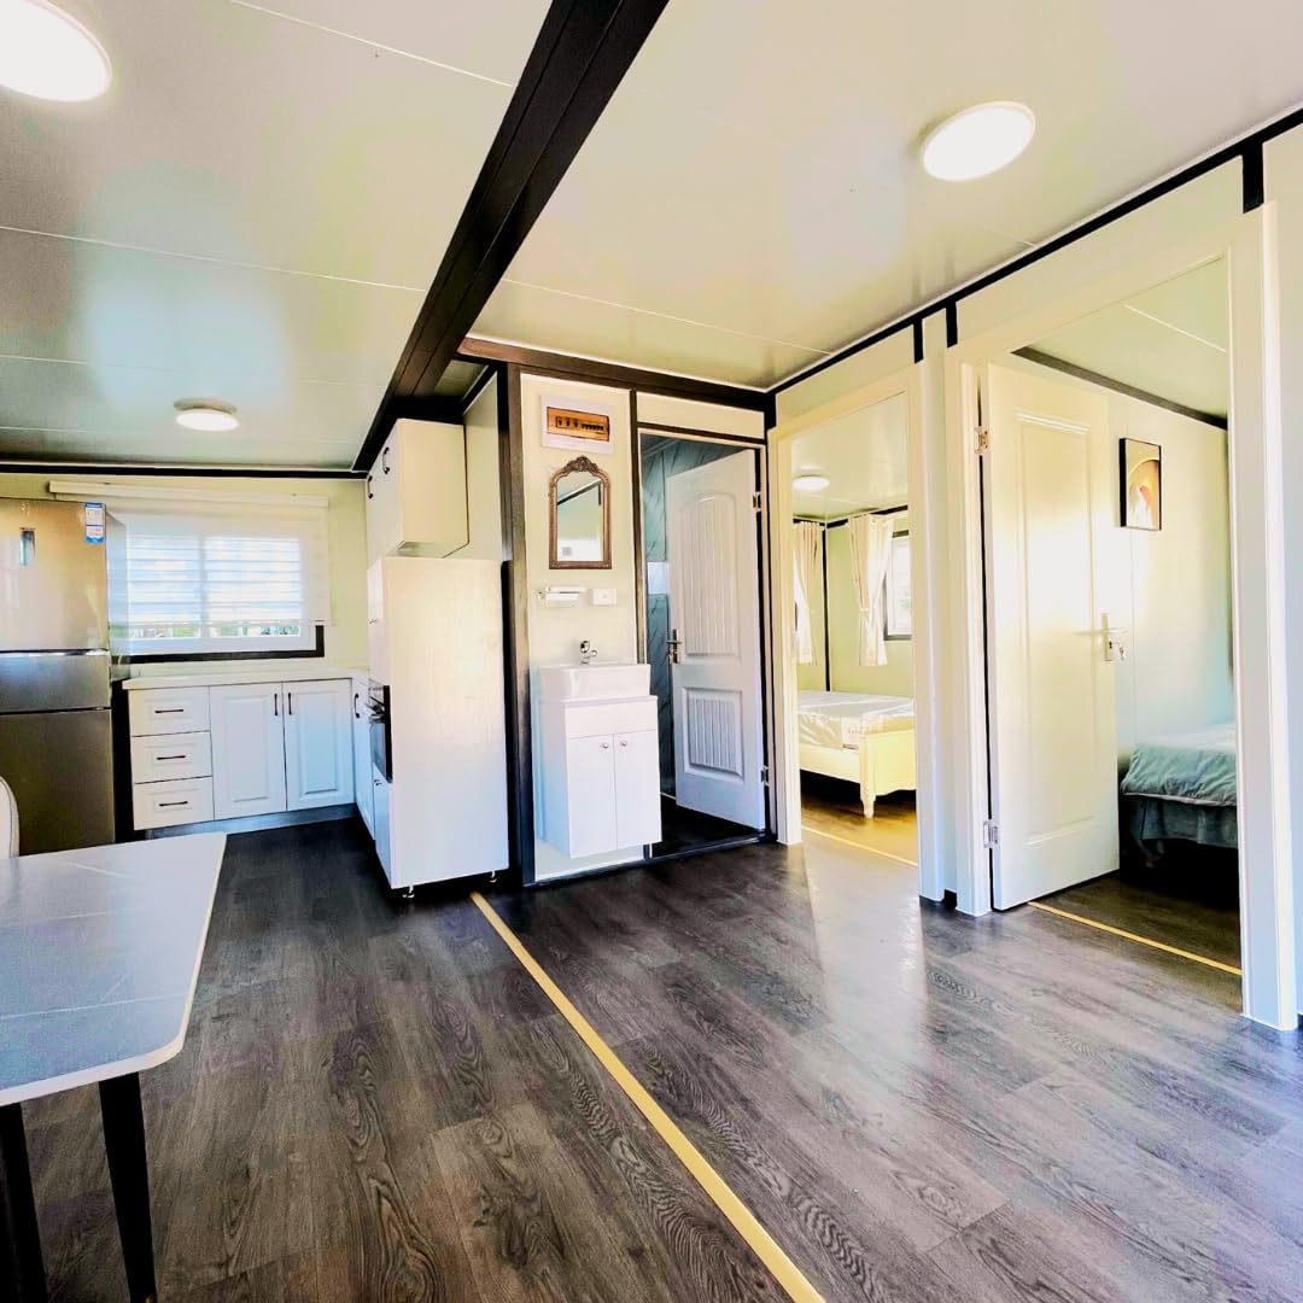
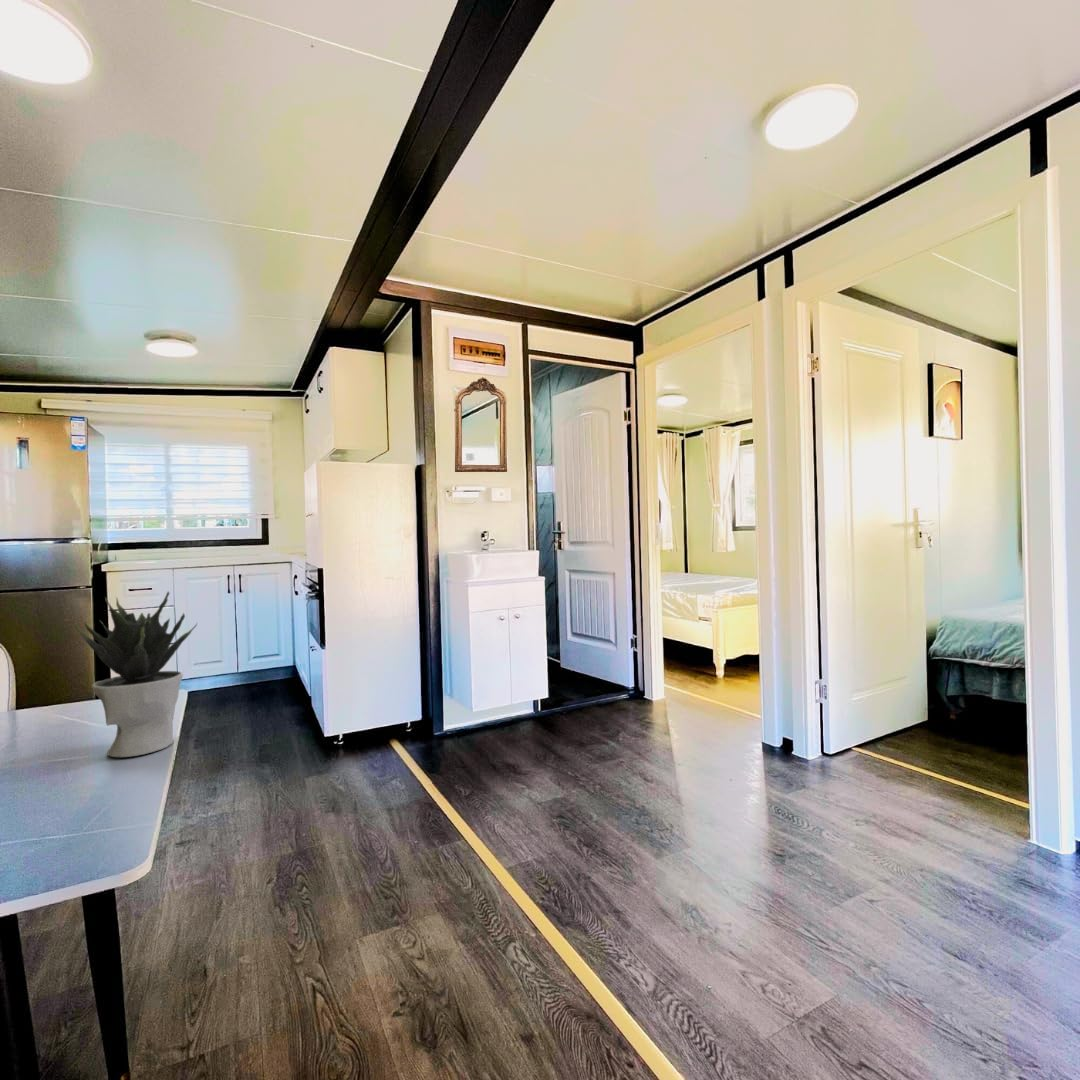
+ potted plant [74,591,198,759]
